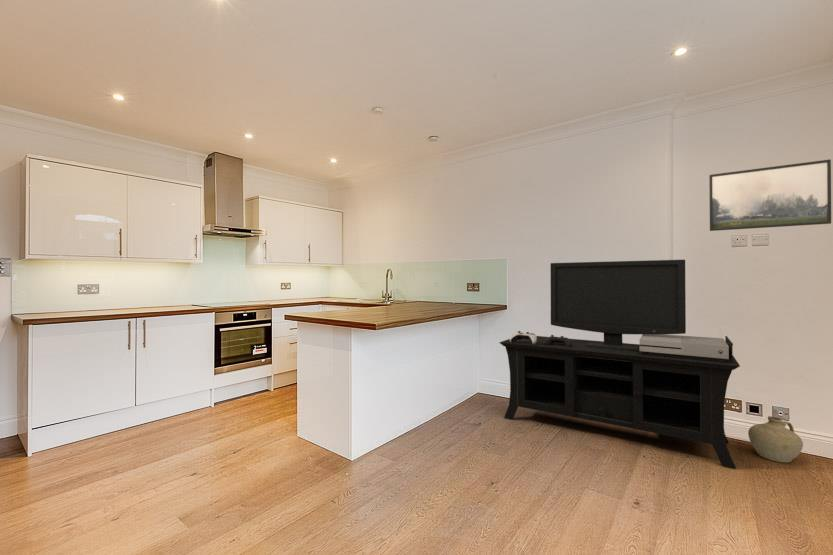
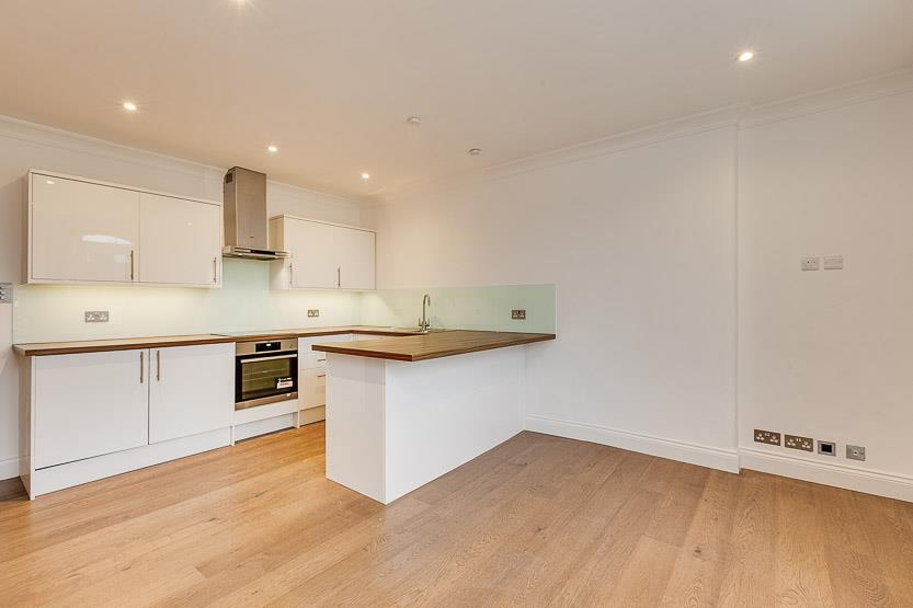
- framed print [708,159,832,232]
- ceramic jug [747,415,804,463]
- media console [498,259,741,469]
